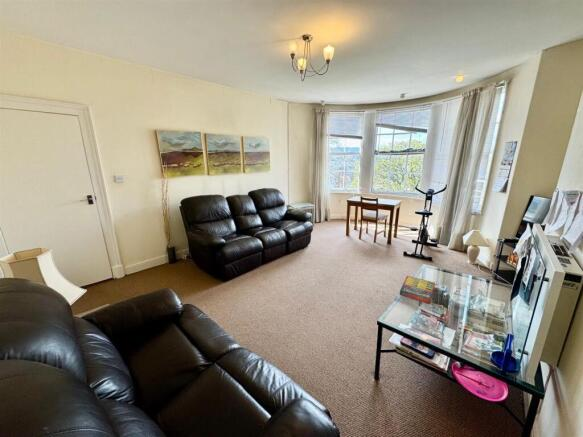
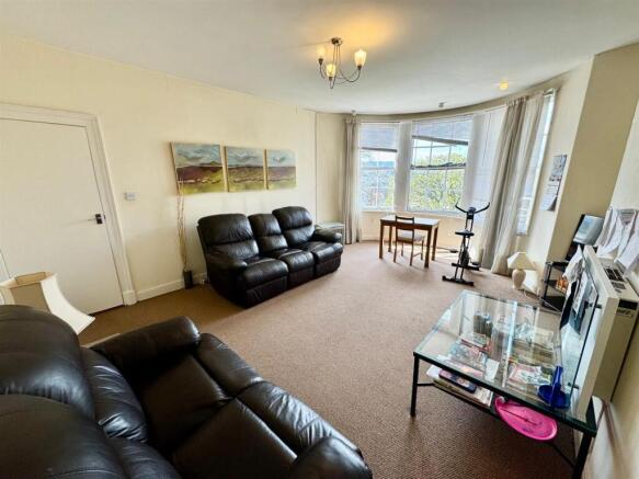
- game compilation box [399,275,436,305]
